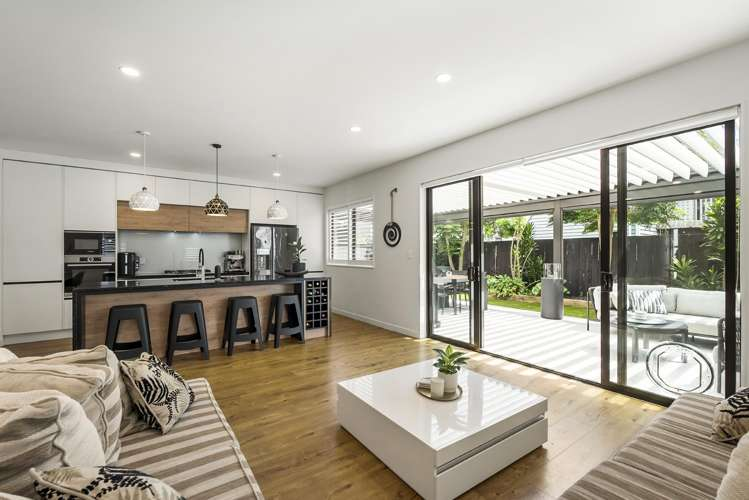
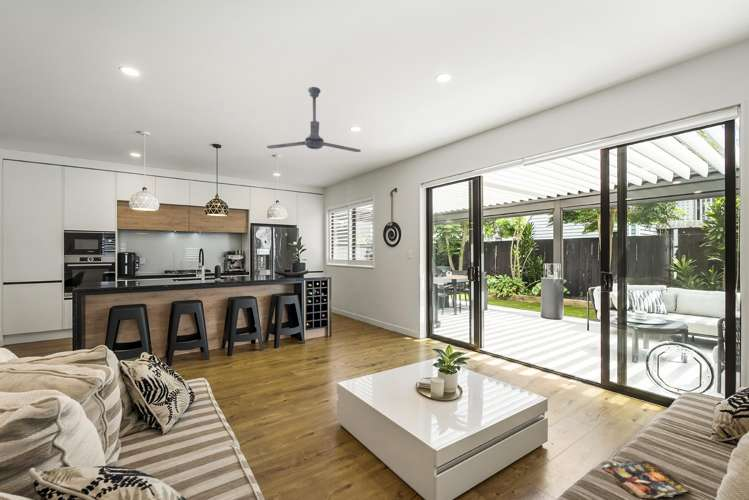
+ ceiling fan [266,86,362,153]
+ magazine [601,460,689,500]
